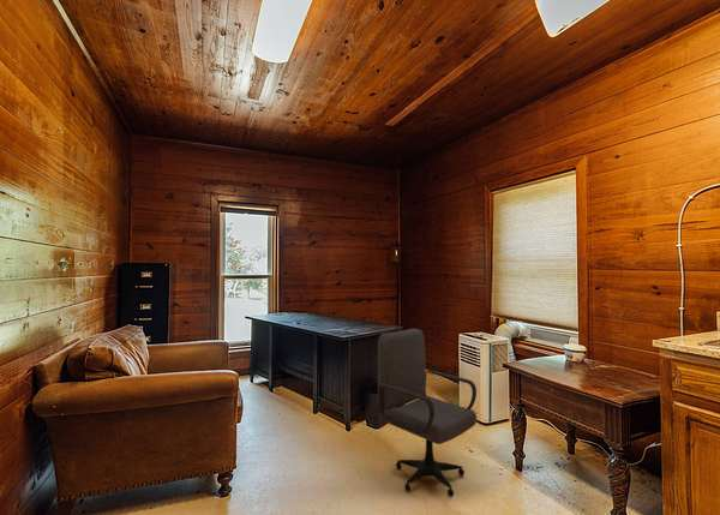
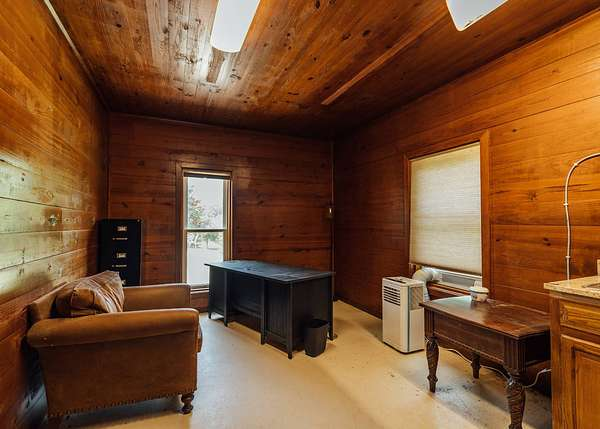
- office chair [377,328,478,498]
